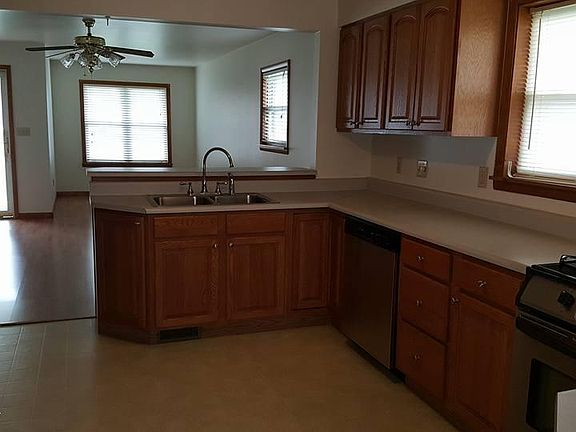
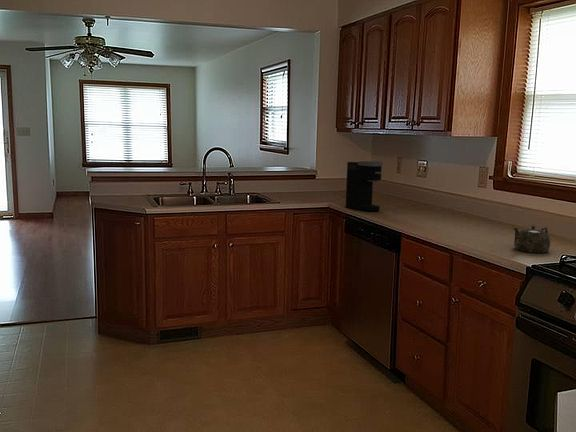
+ teapot [512,225,551,254]
+ coffee maker [345,160,384,213]
